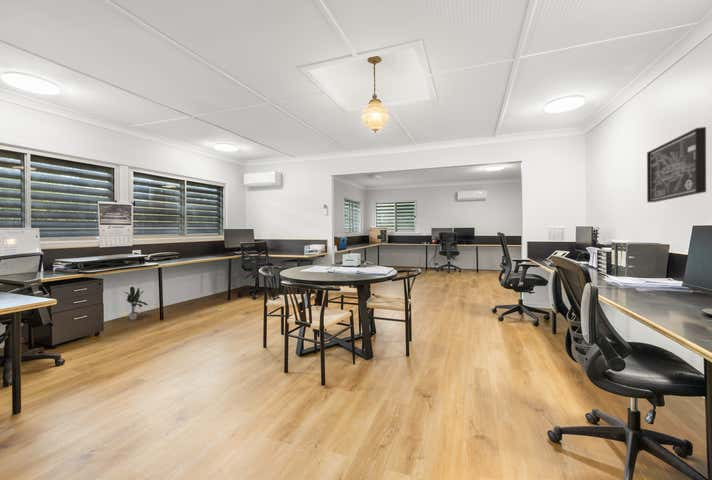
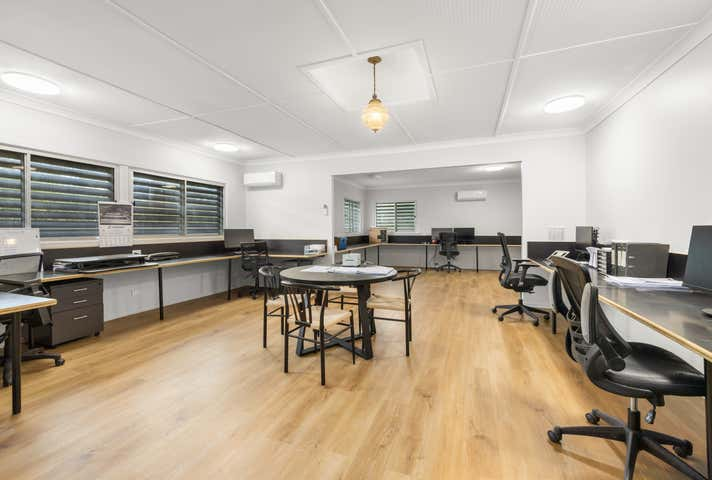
- potted plant [122,286,149,321]
- wall art [646,126,707,203]
